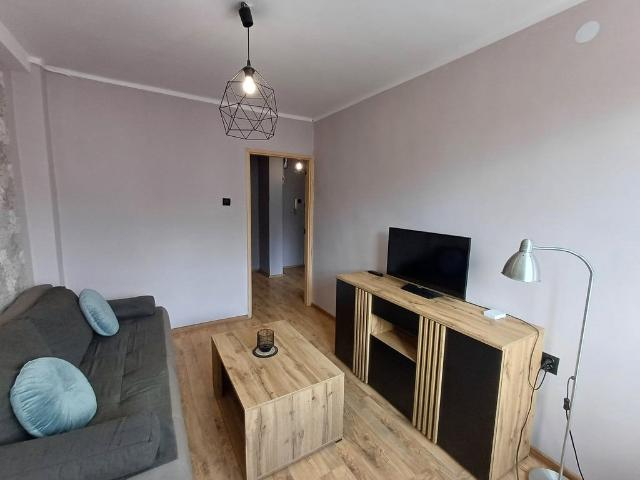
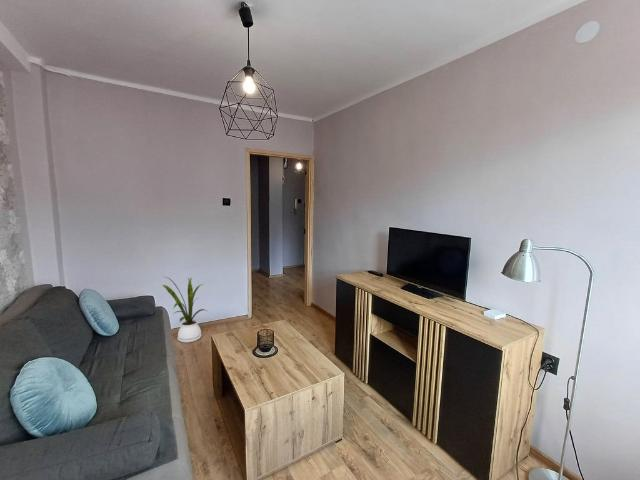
+ house plant [162,276,208,343]
